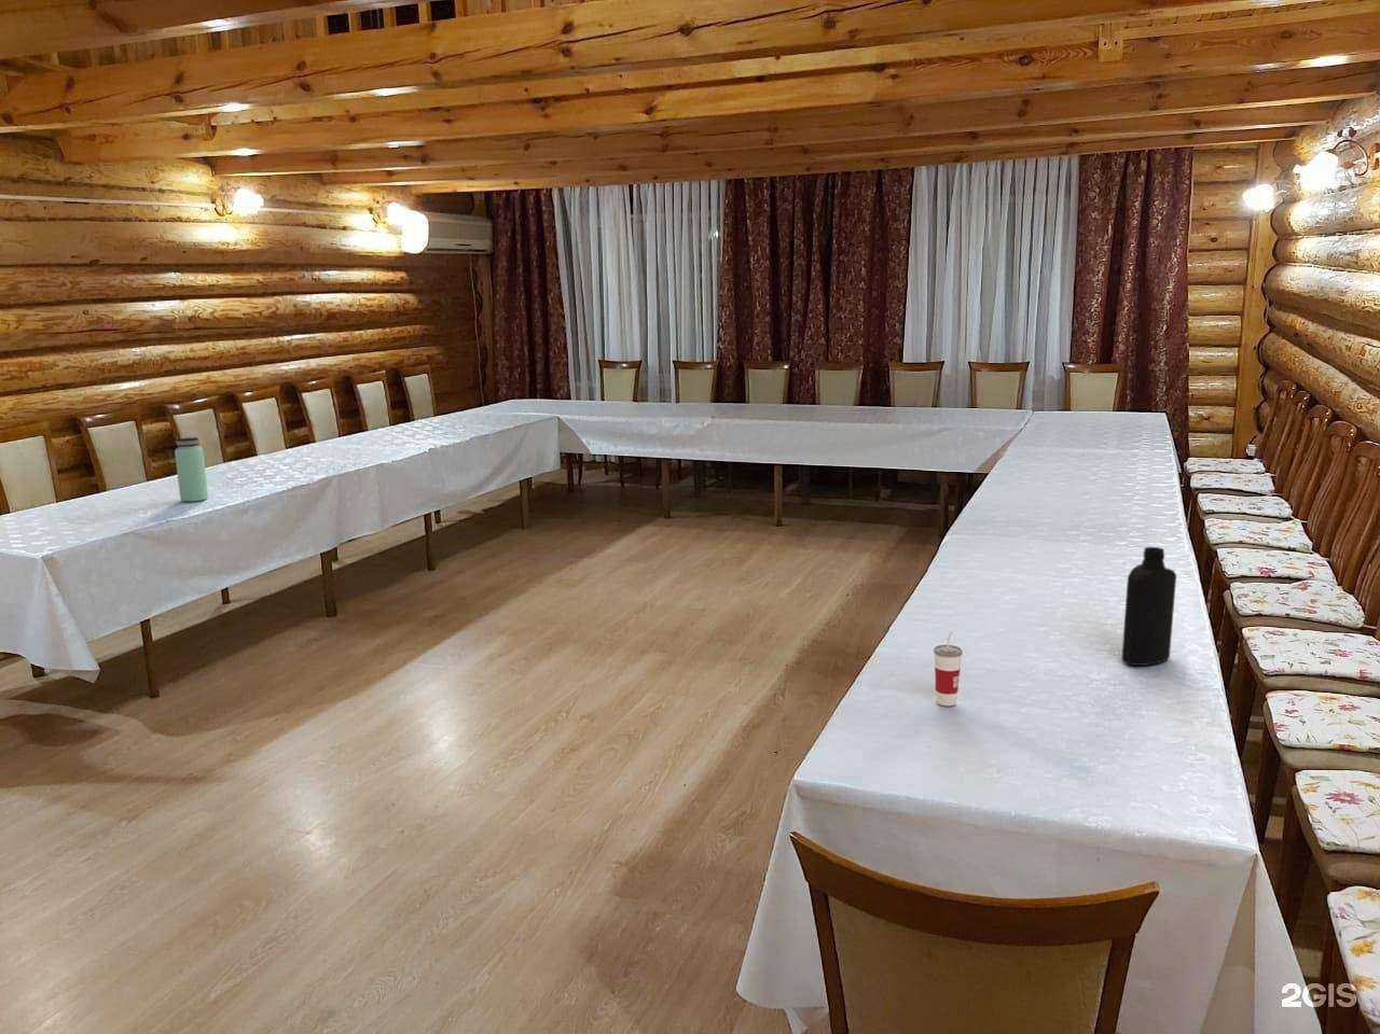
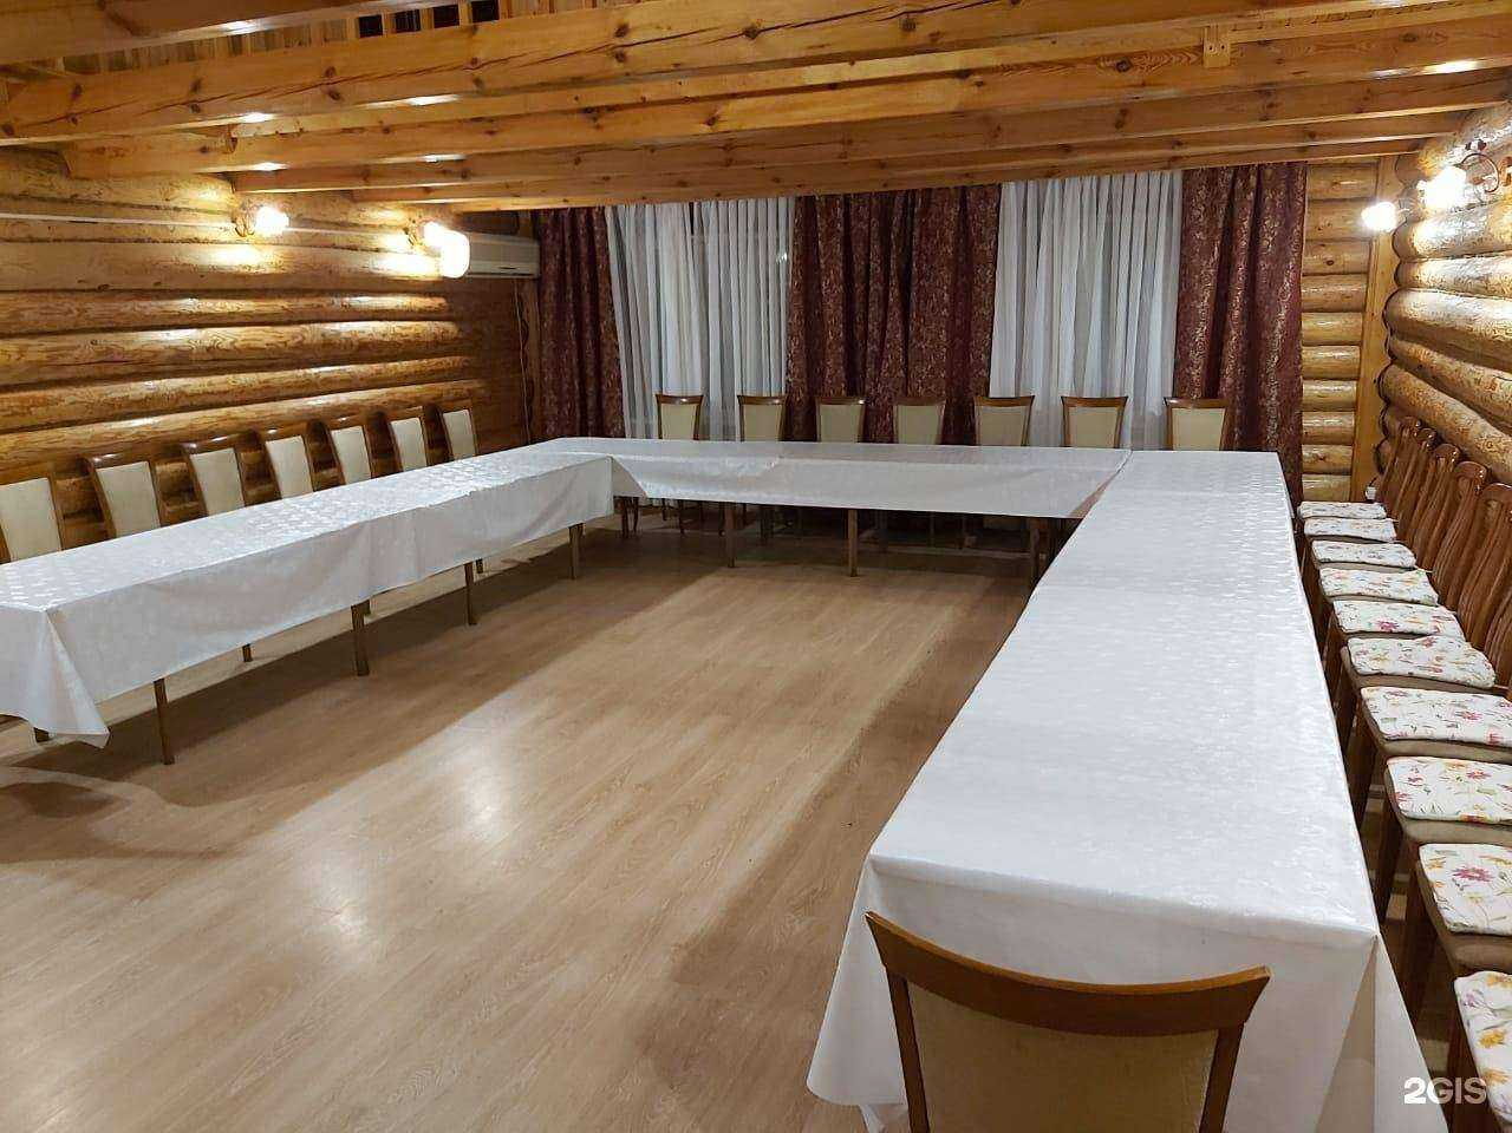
- cup [932,631,964,707]
- bottle [1120,546,1177,667]
- bottle [174,437,209,503]
